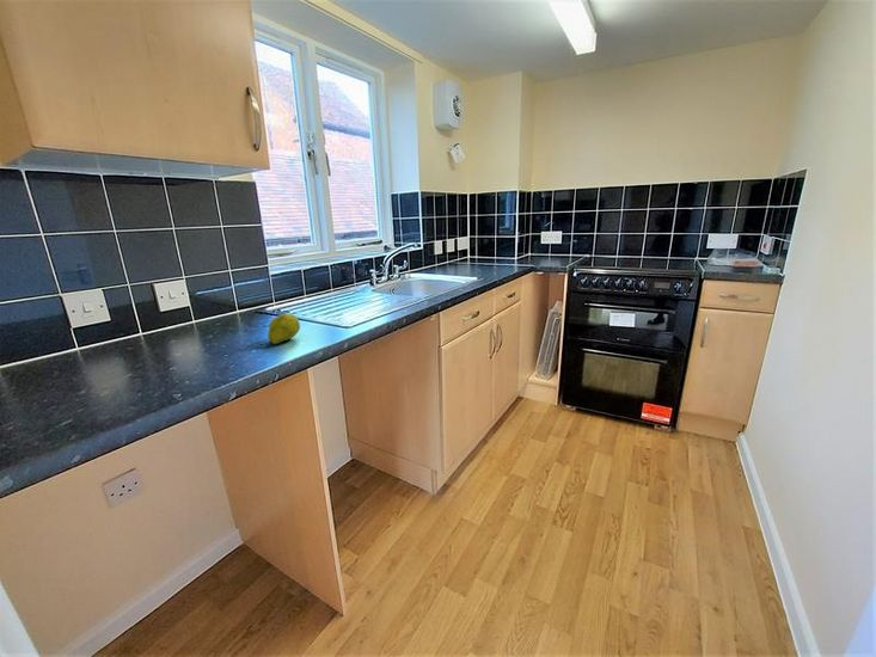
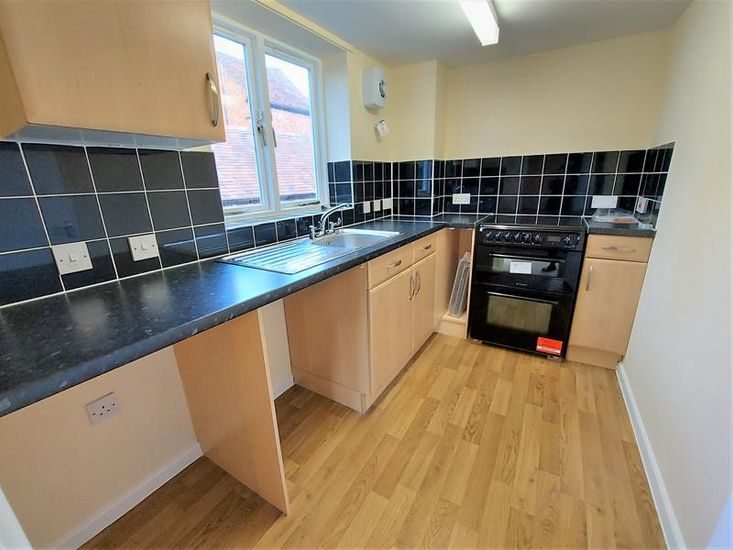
- fruit [257,313,301,346]
